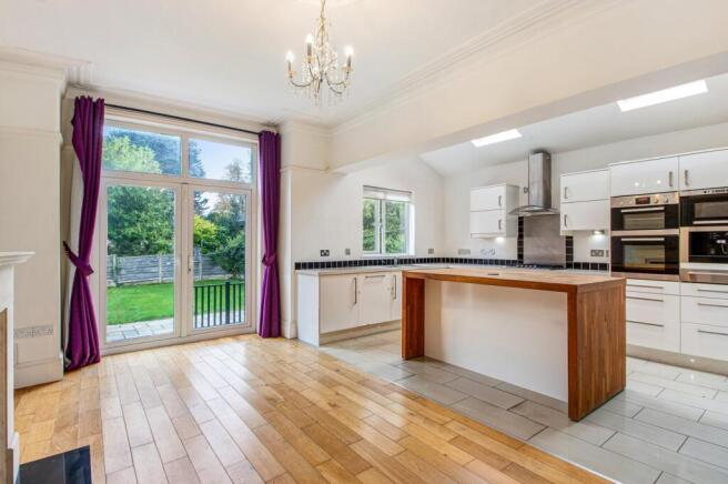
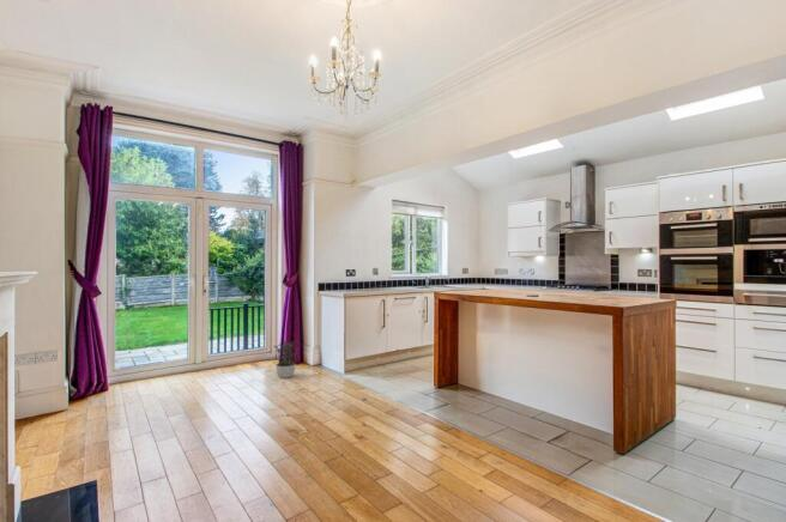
+ potted plant [273,340,296,380]
